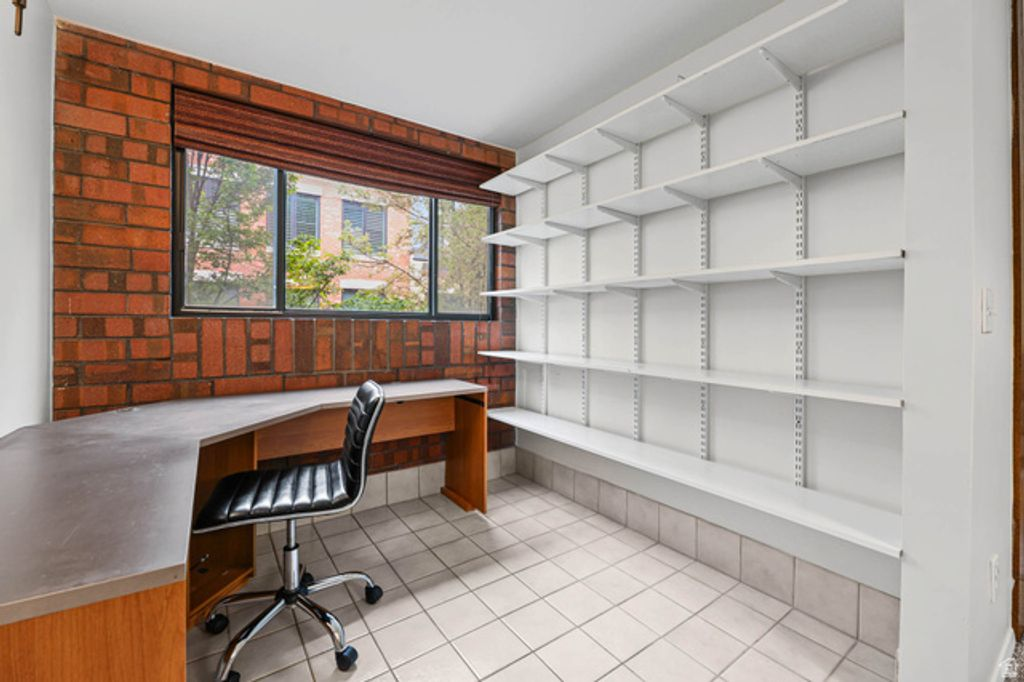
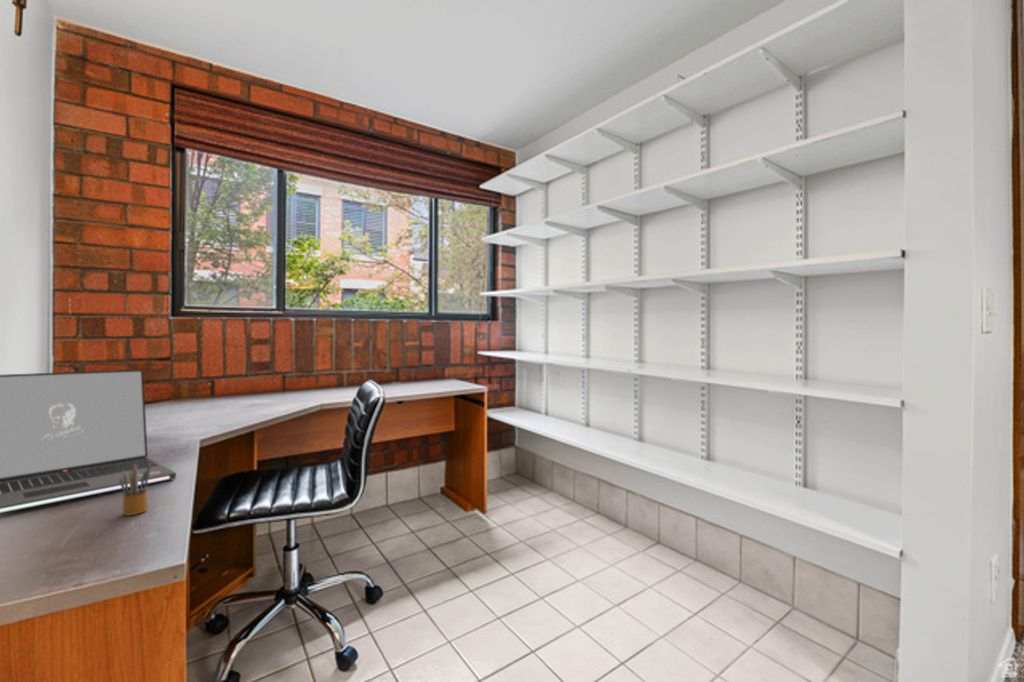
+ laptop [0,369,177,515]
+ pencil box [119,462,151,516]
